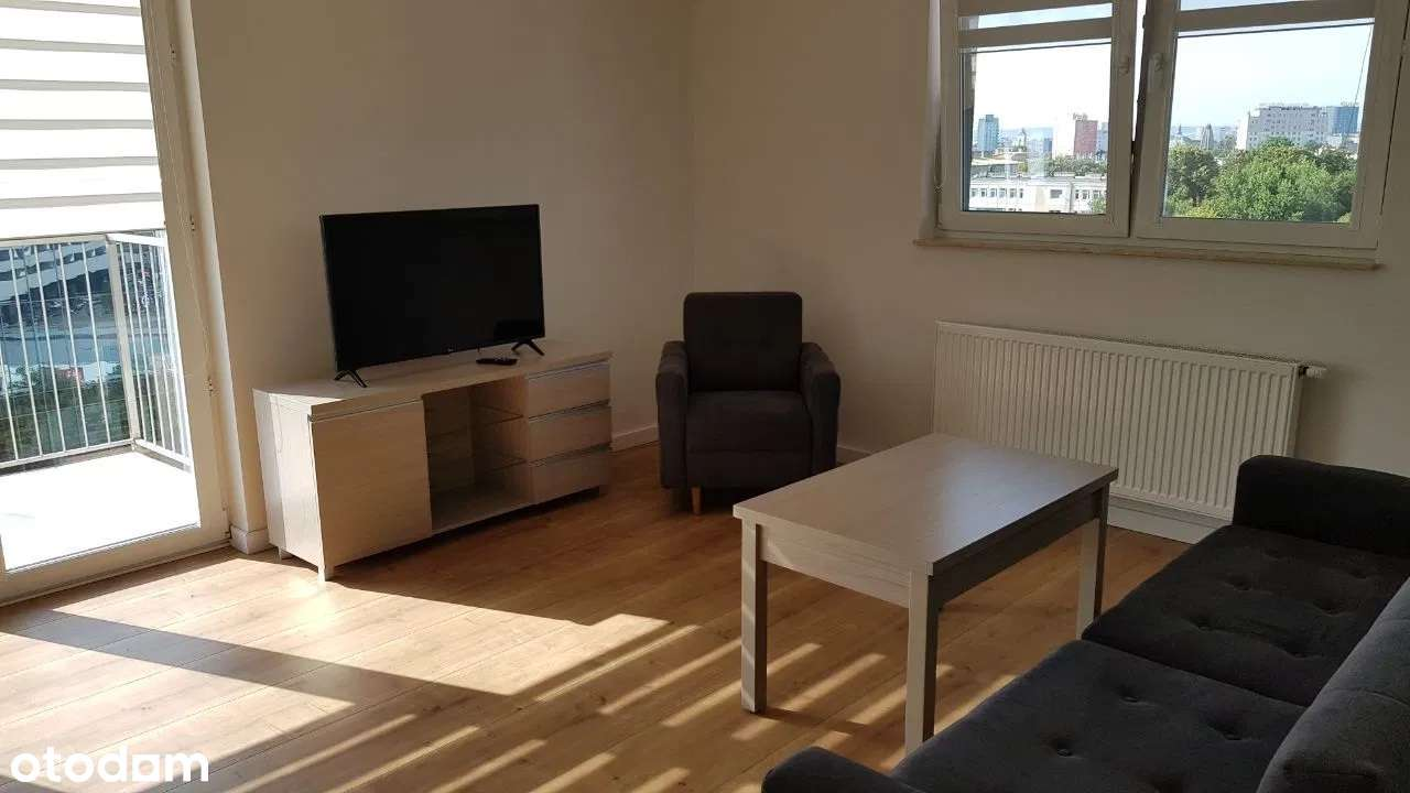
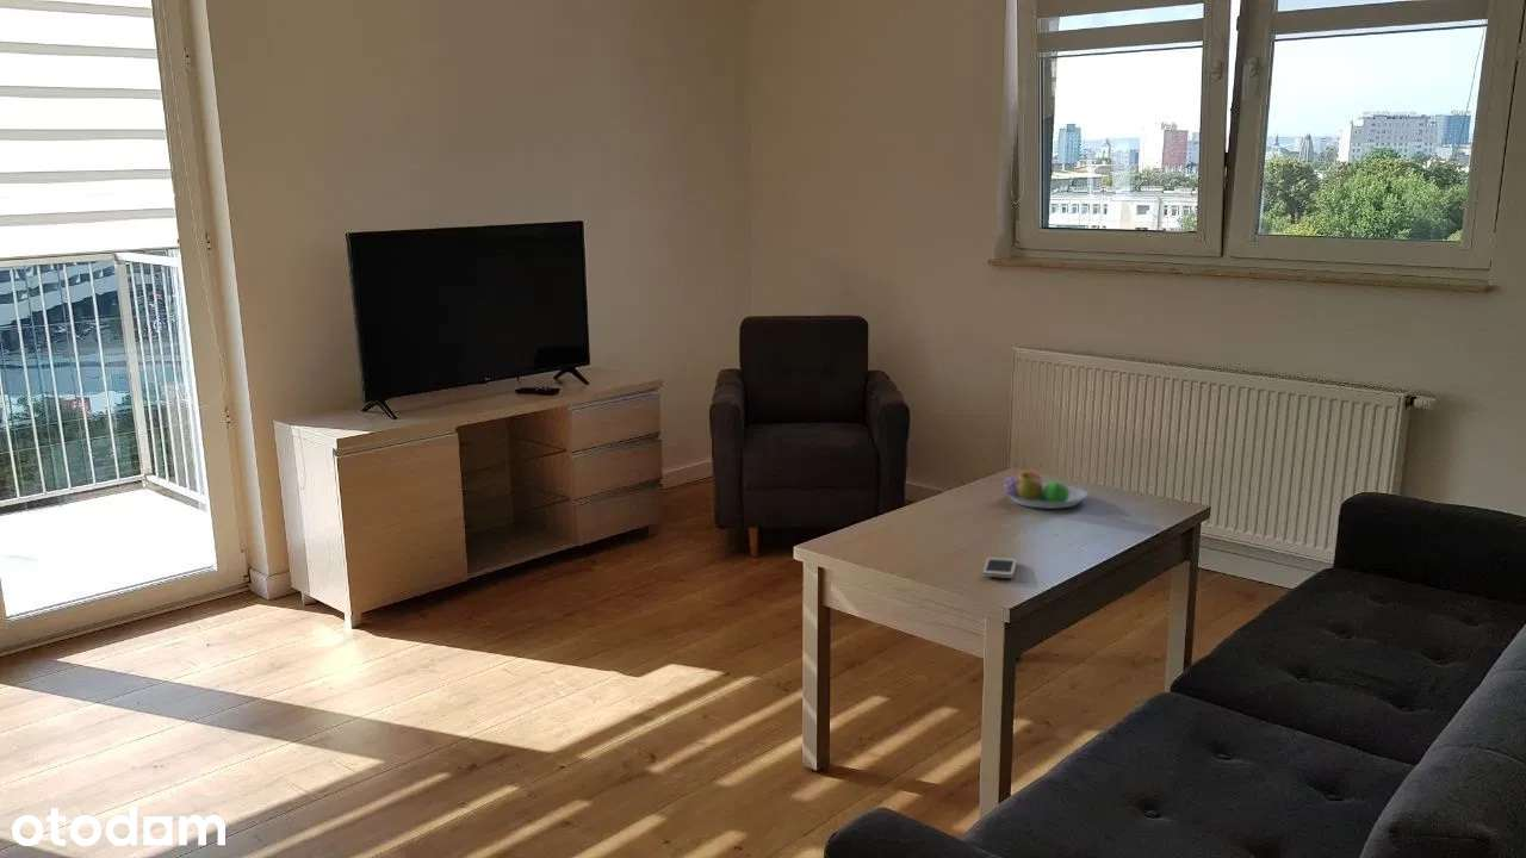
+ smartphone [982,557,1018,579]
+ fruit bowl [1003,467,1088,510]
